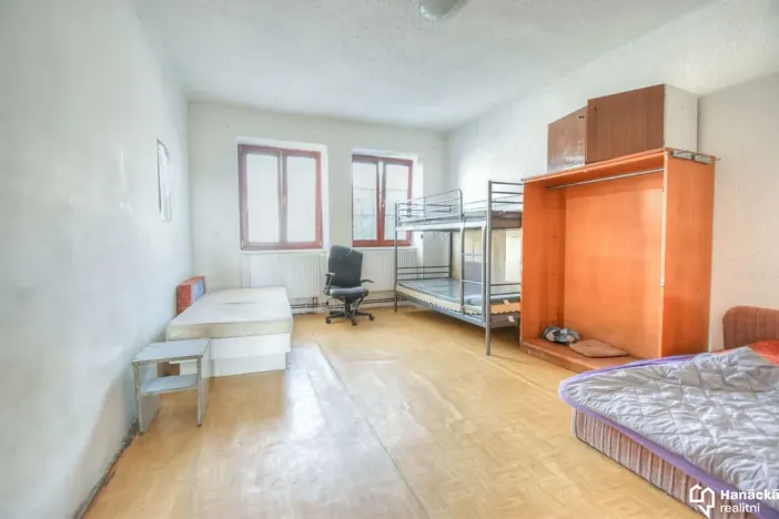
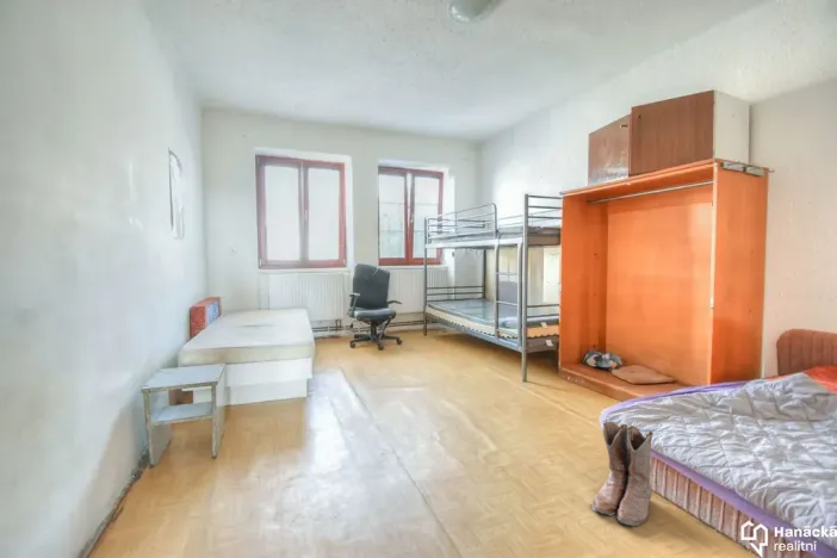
+ boots [589,420,655,527]
